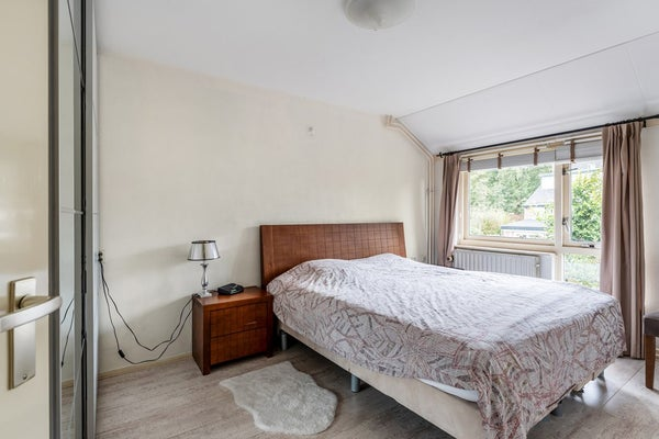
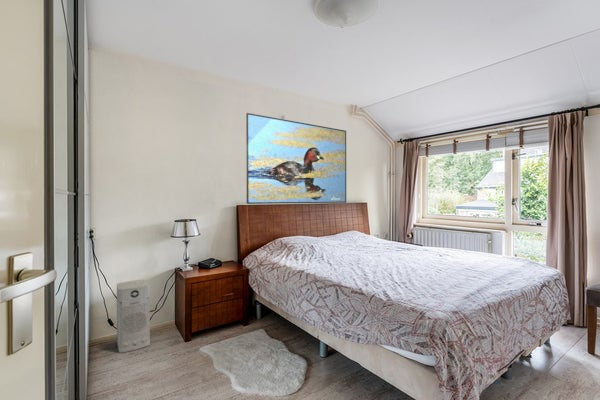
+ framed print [245,112,347,205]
+ air purifier [116,279,151,354]
